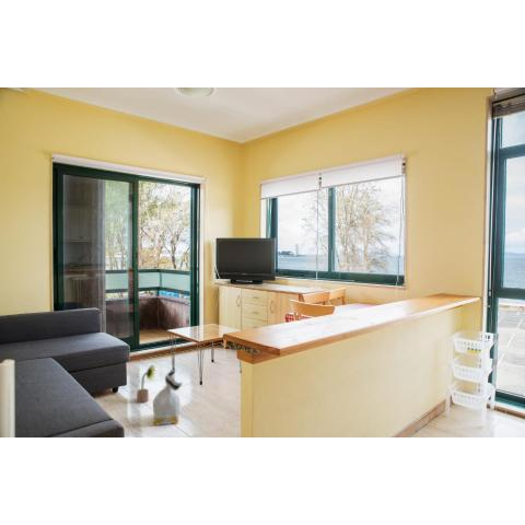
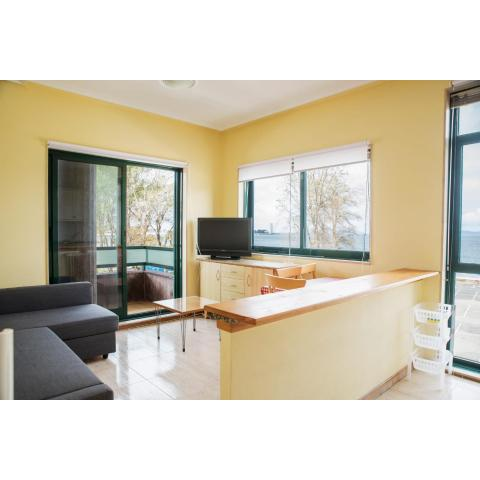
- bag [152,369,184,427]
- decorative plant [136,363,158,404]
